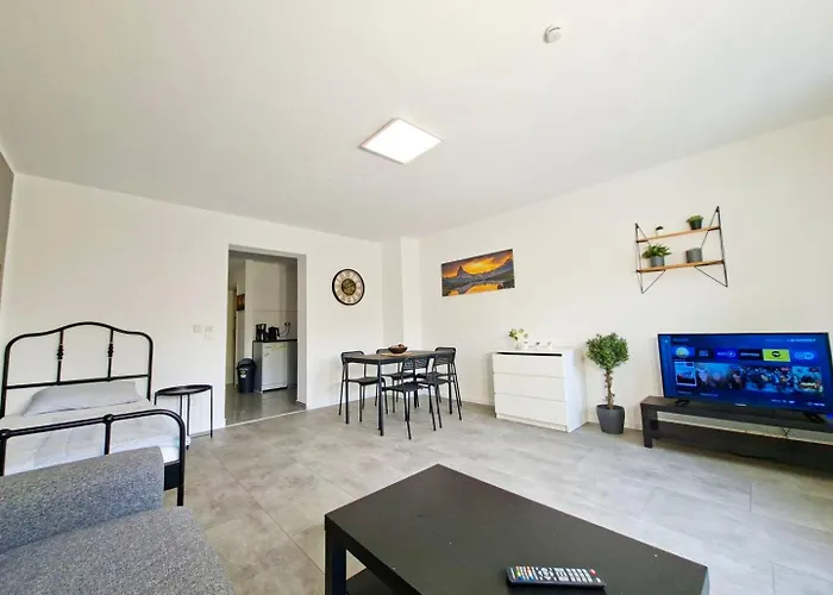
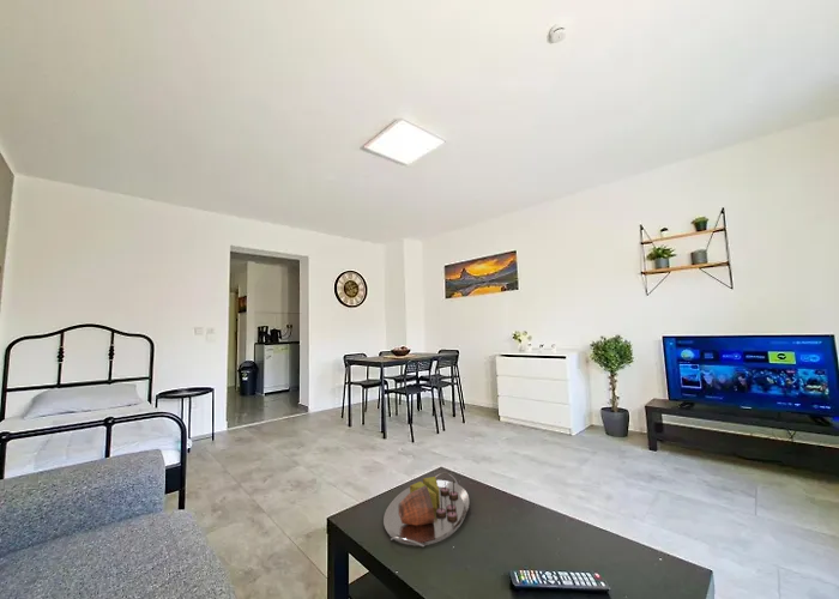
+ serving tray [382,472,470,547]
